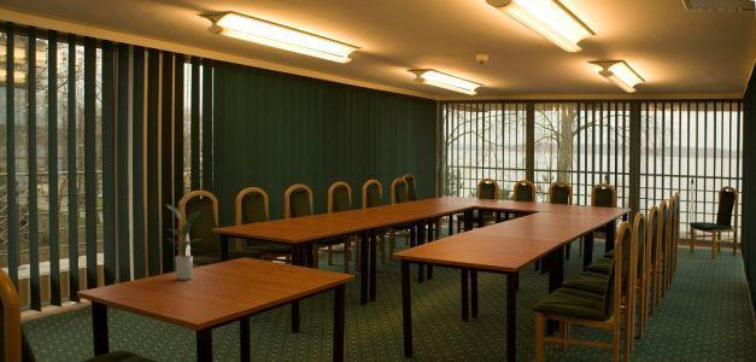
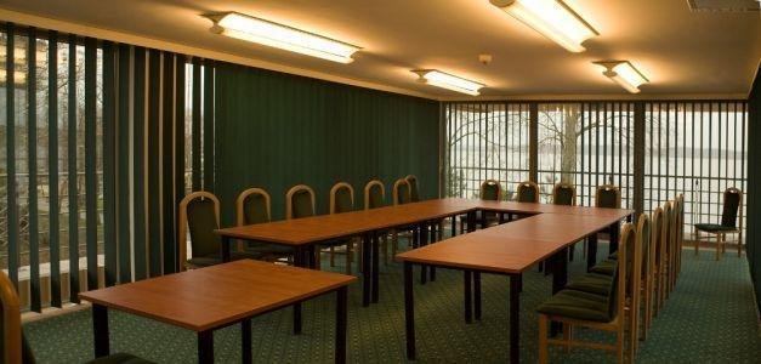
- potted plant [164,203,203,281]
